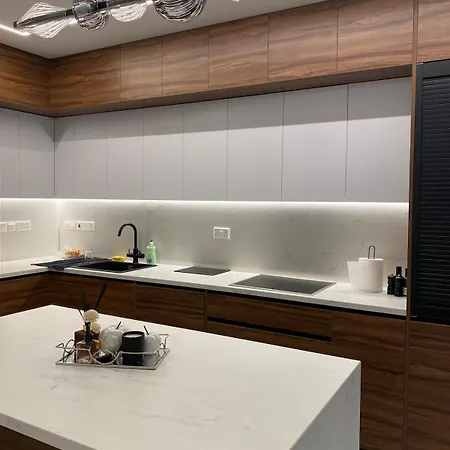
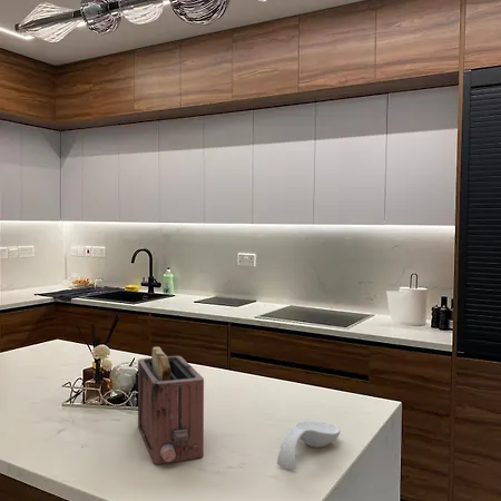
+ toaster [137,346,205,465]
+ spoon rest [276,420,342,470]
